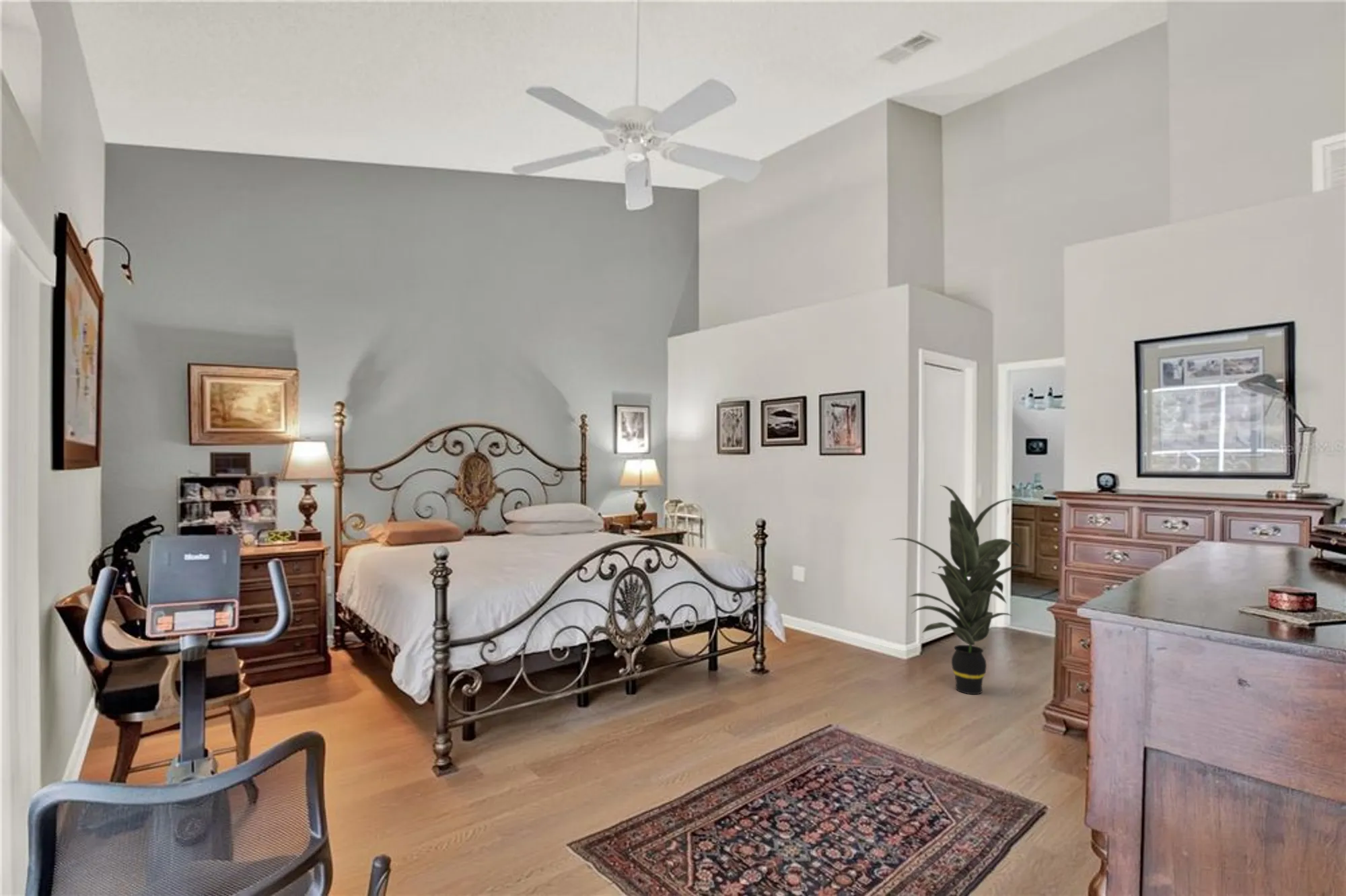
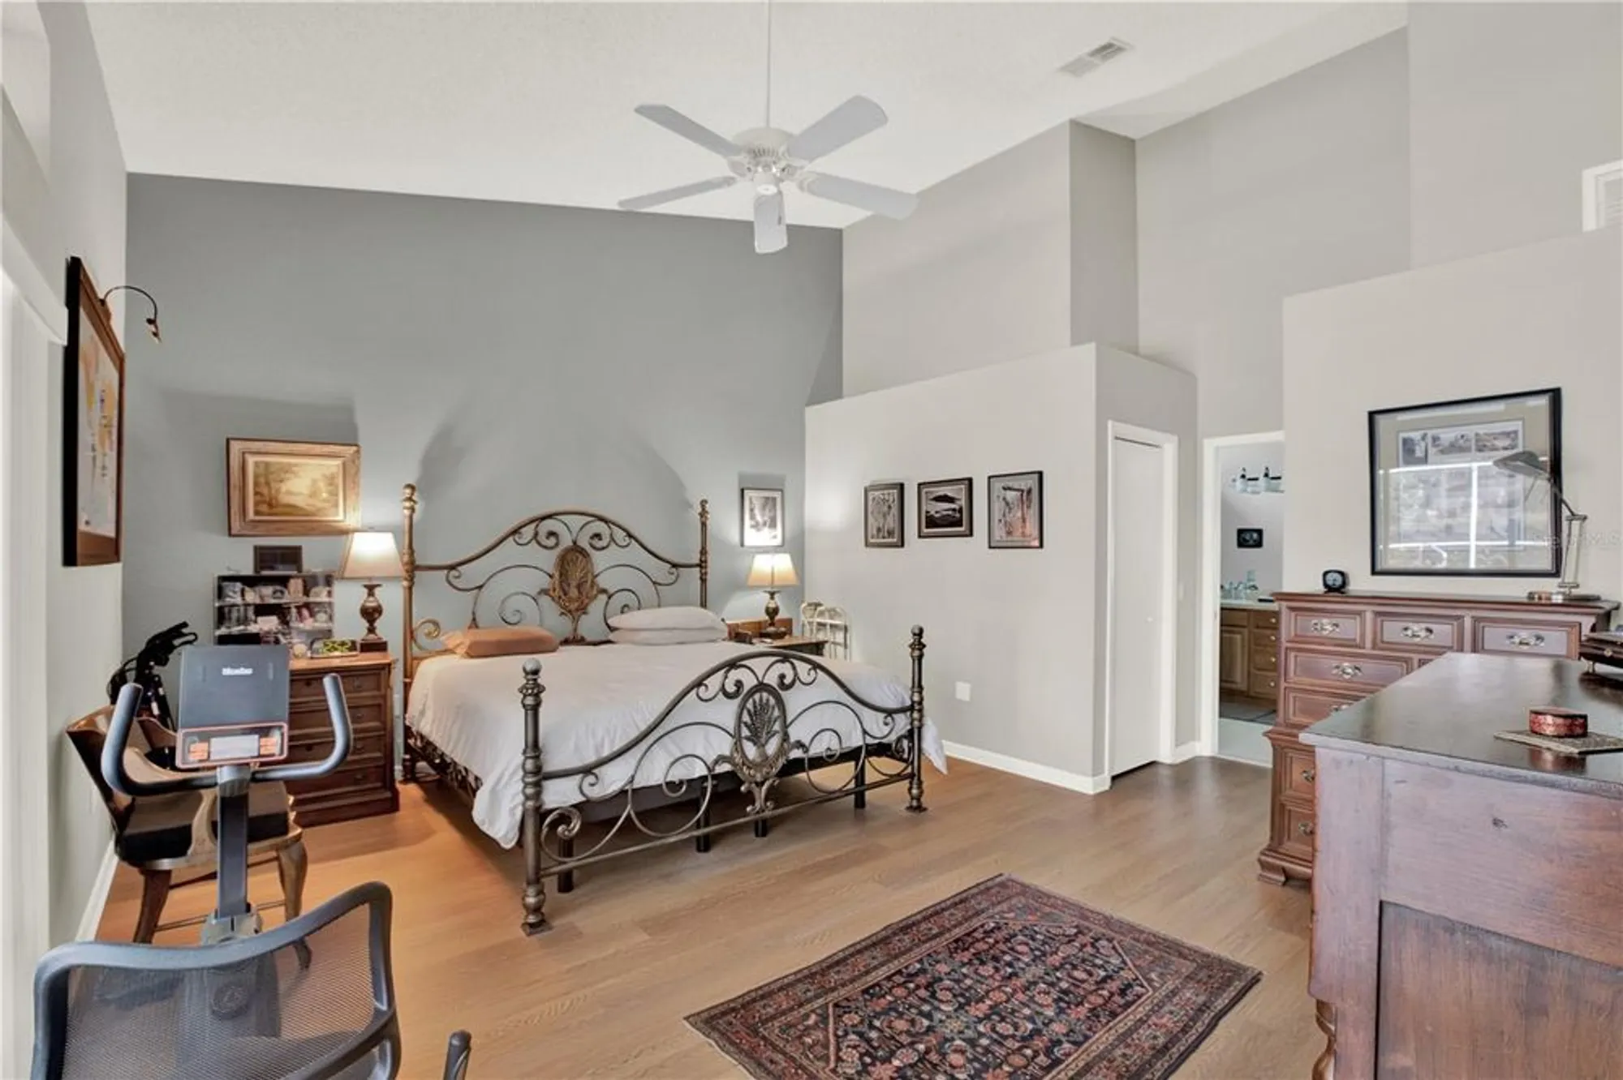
- indoor plant [890,484,1031,695]
